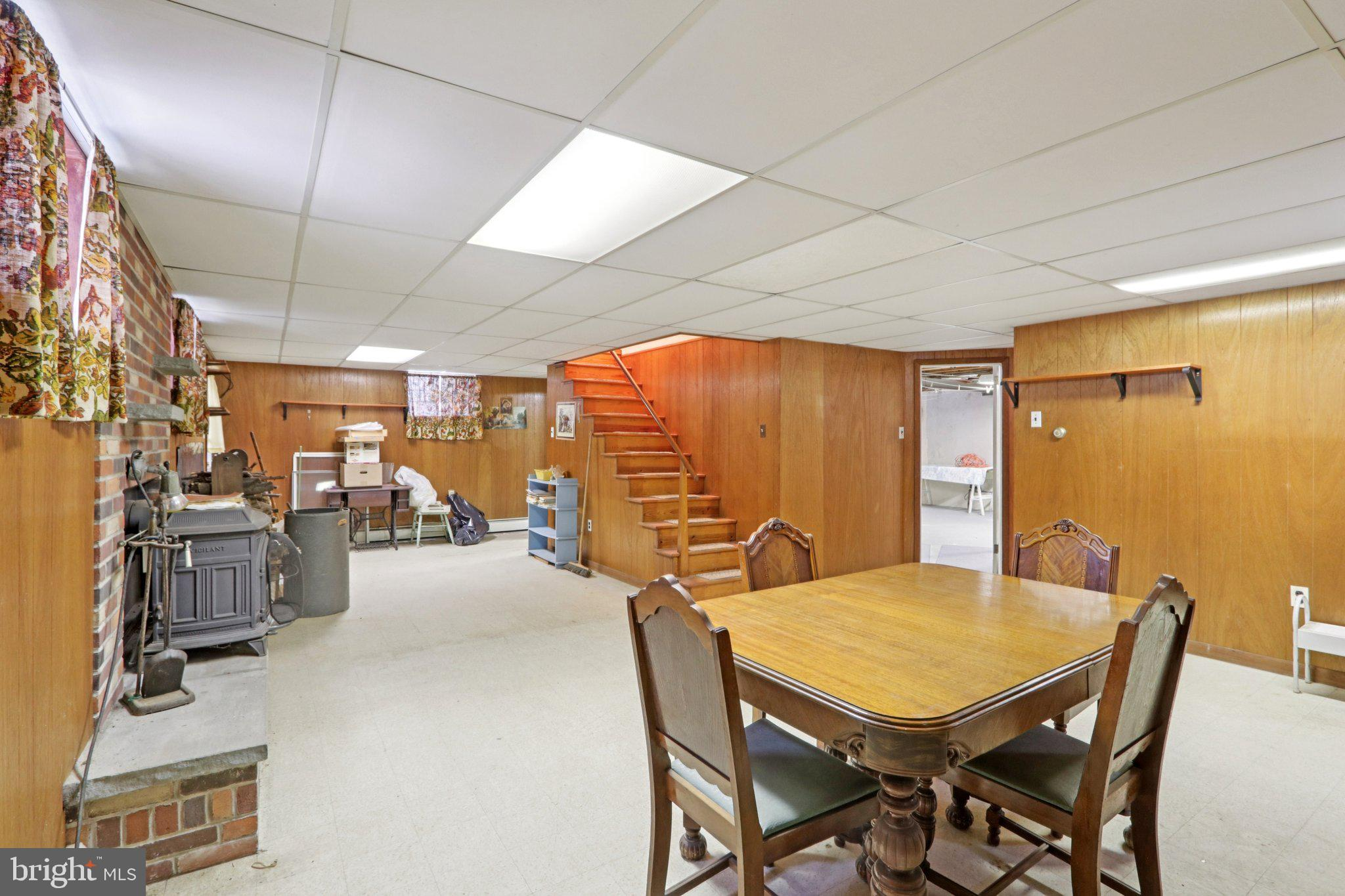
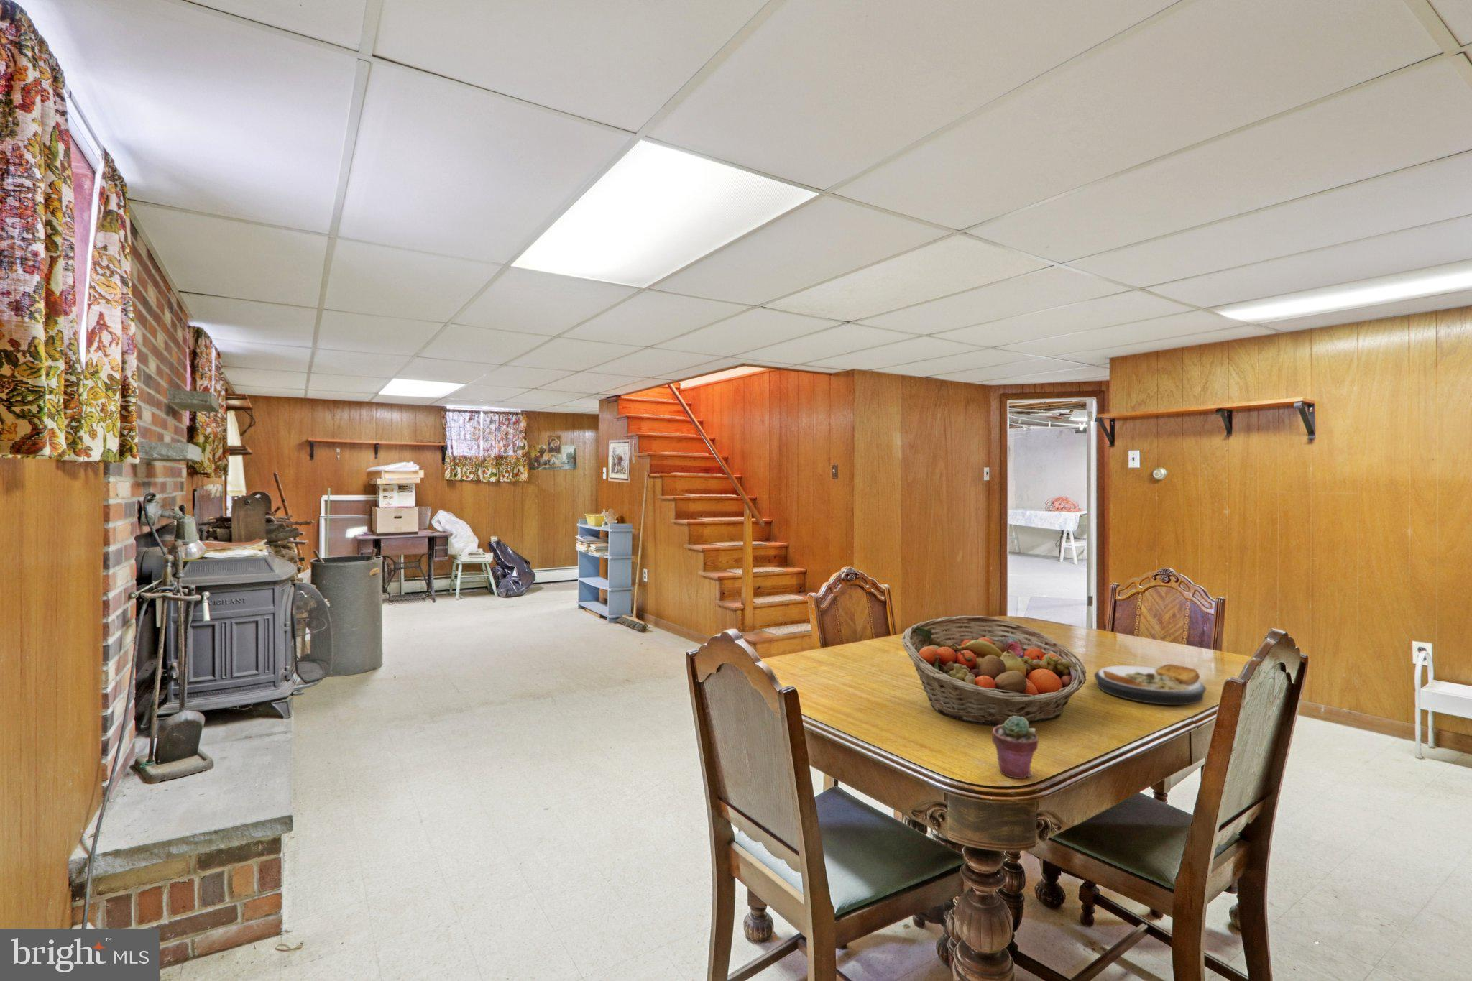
+ fruit basket [901,615,1087,727]
+ plate [1093,663,1207,706]
+ potted succulent [992,716,1040,780]
